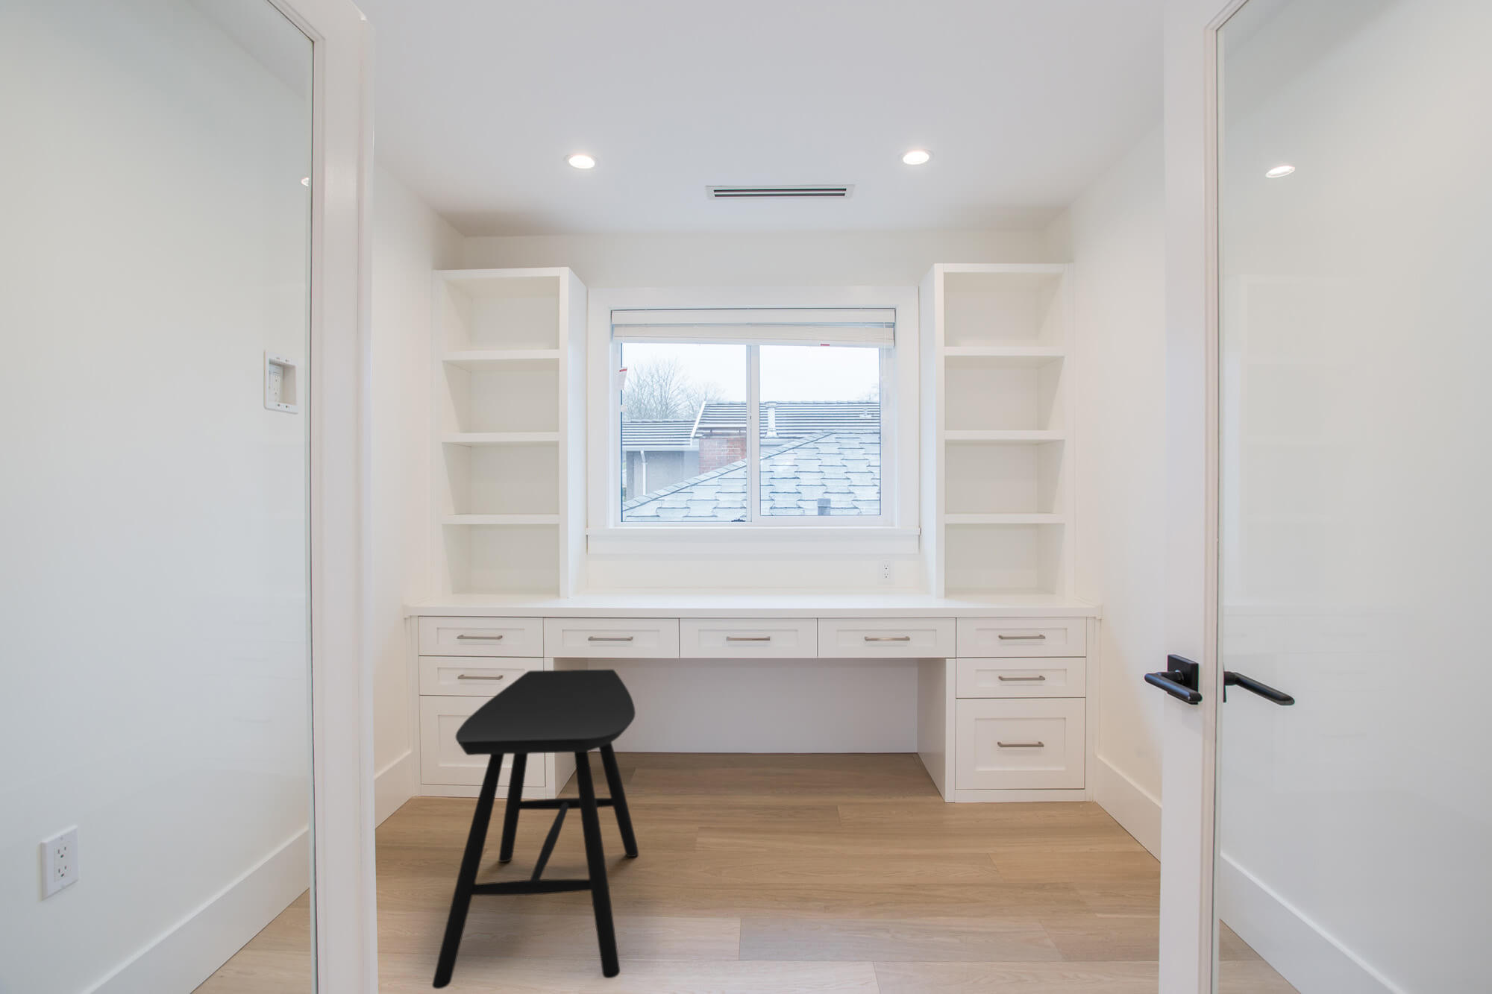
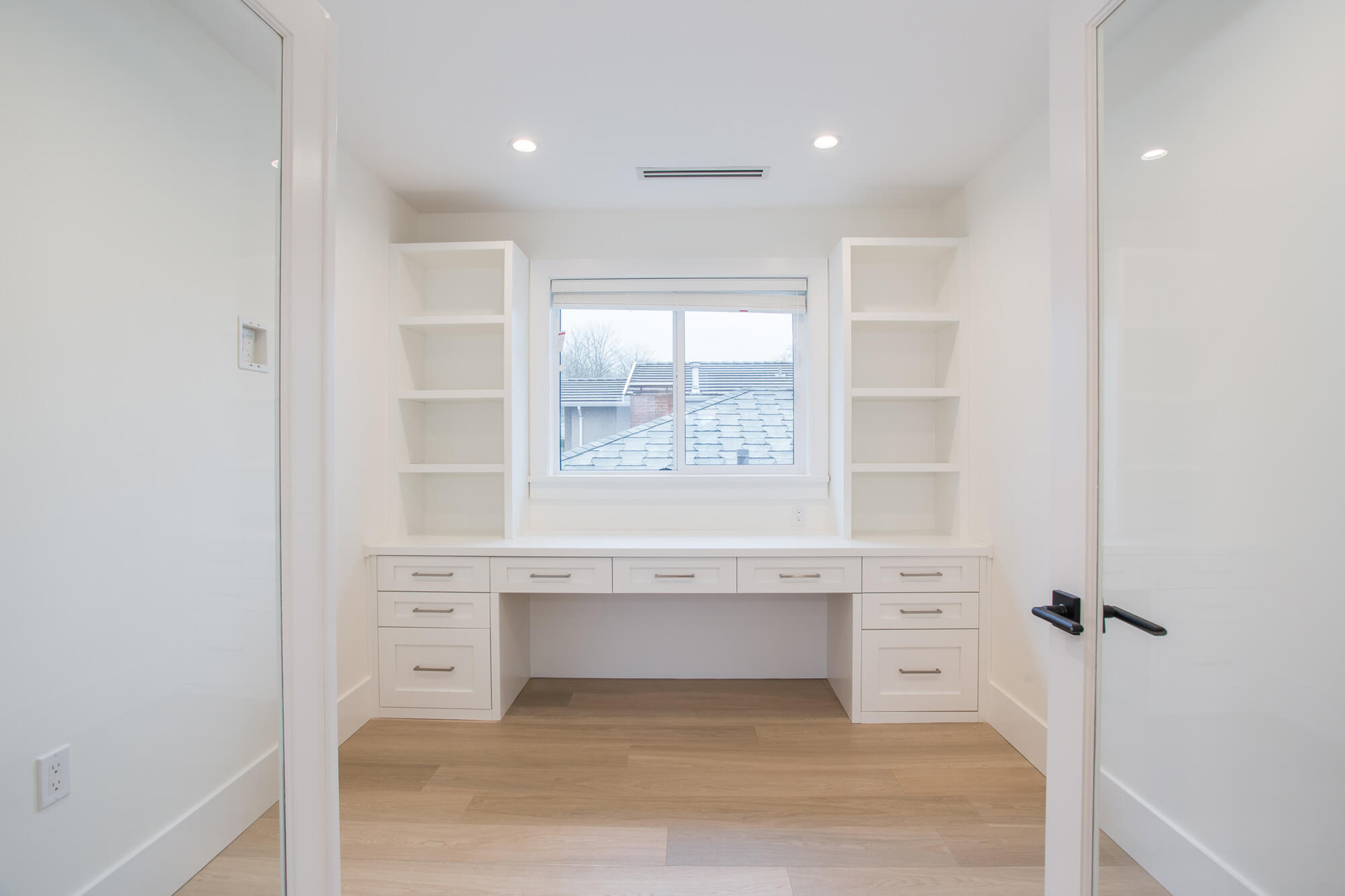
- stool [432,669,639,990]
